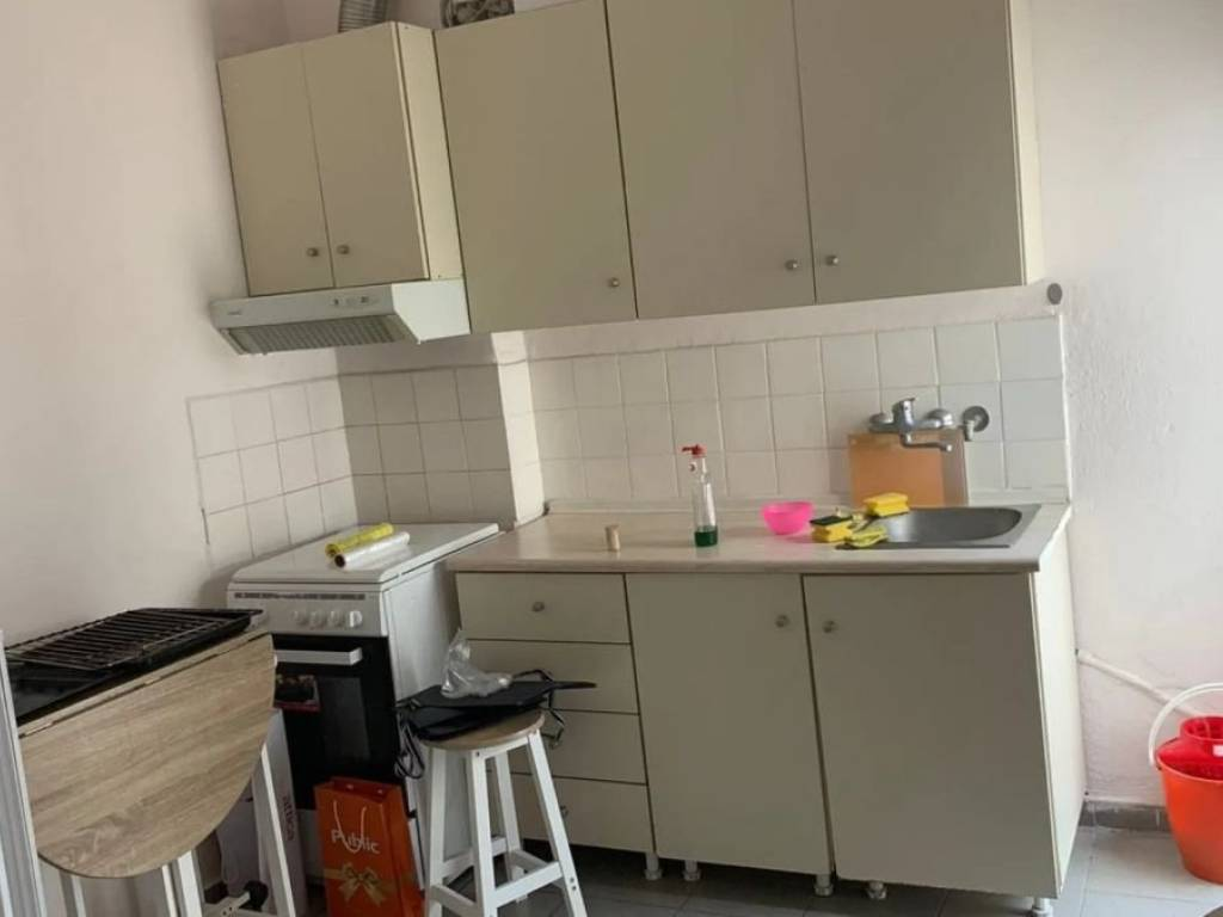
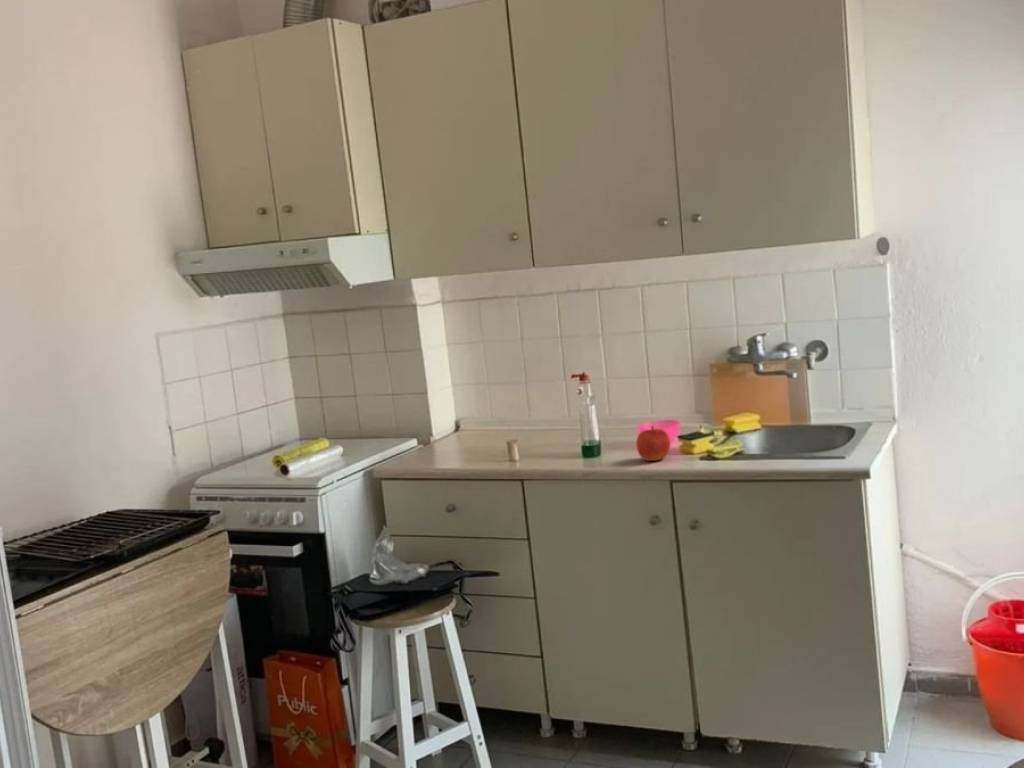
+ apple [635,425,671,462]
